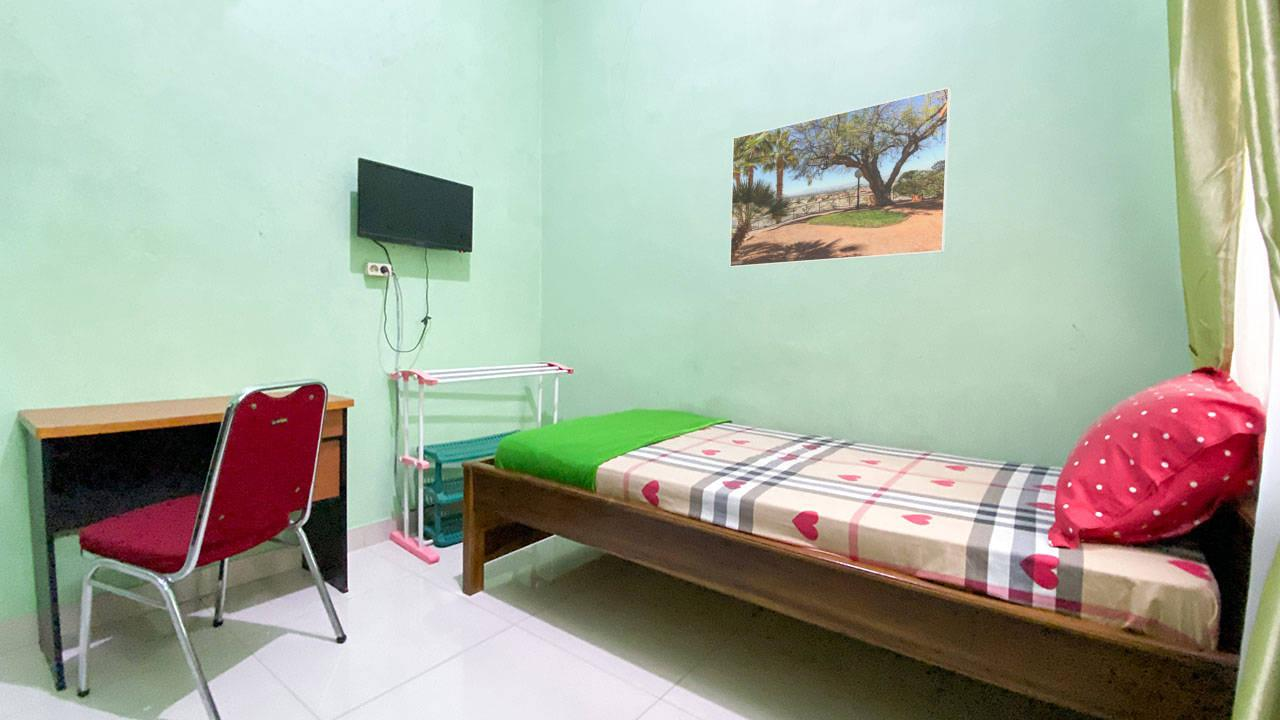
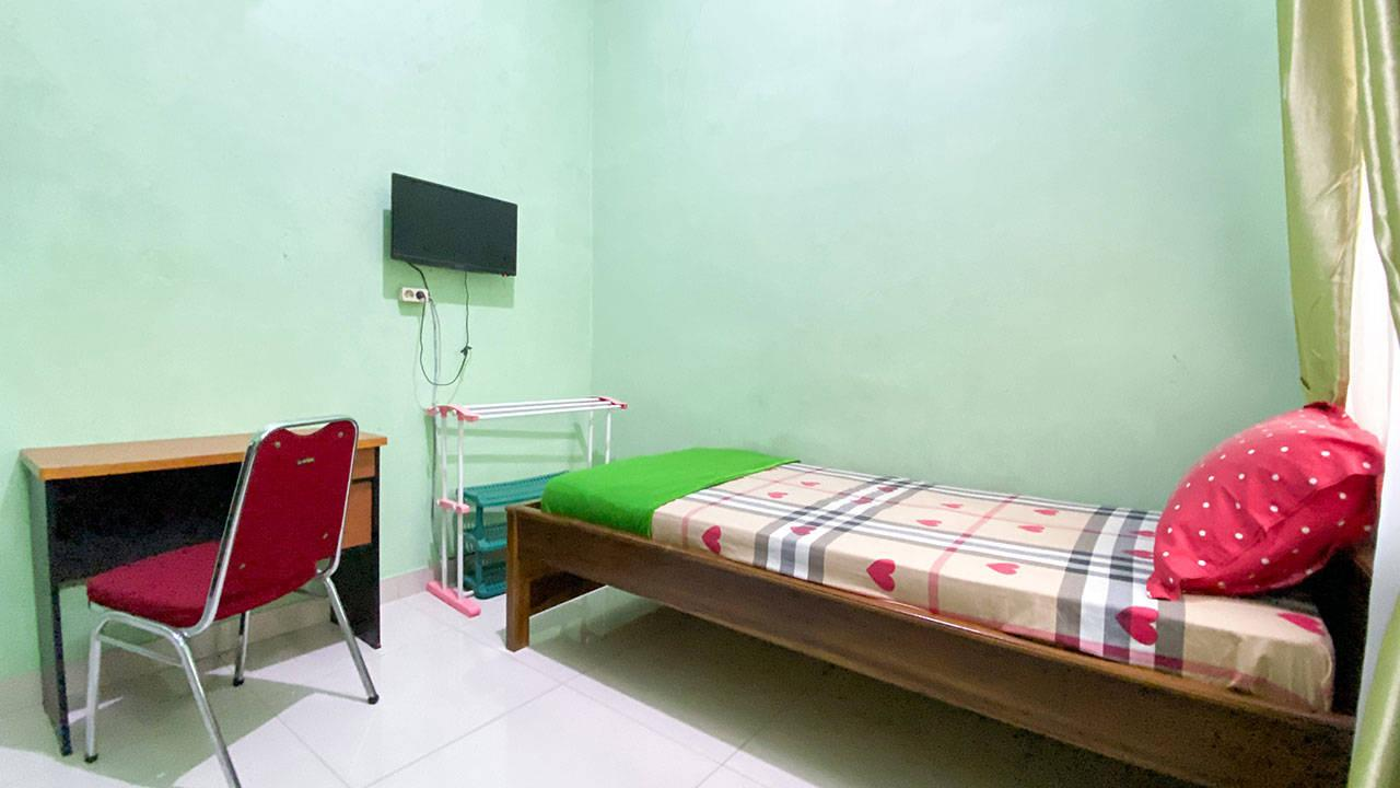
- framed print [729,86,952,269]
